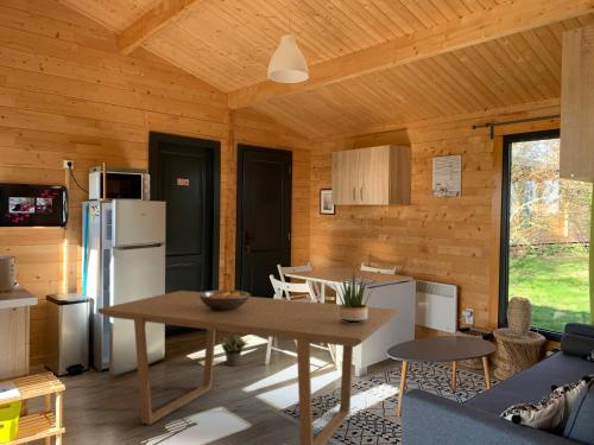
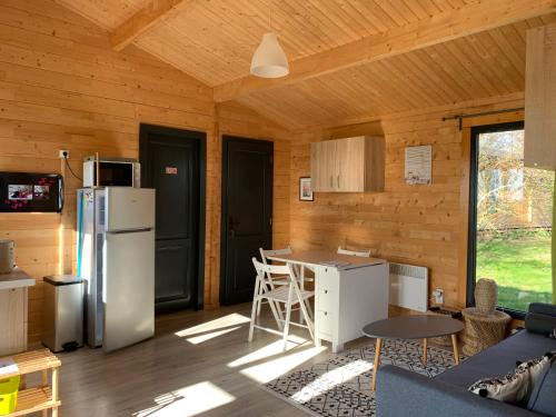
- dining table [96,290,398,445]
- potted plant [220,332,251,367]
- fruit bowl [198,288,251,310]
- potted plant [329,269,378,323]
